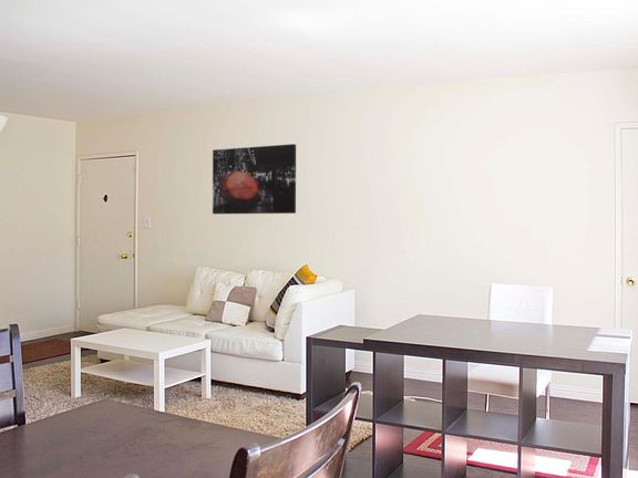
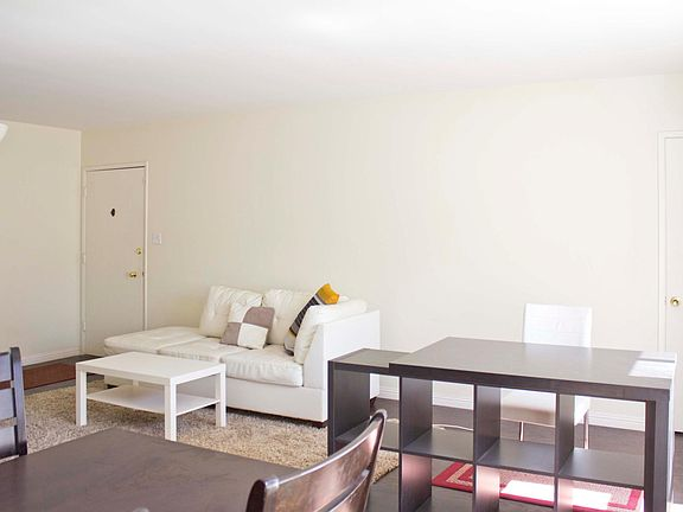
- wall art [212,143,297,215]
